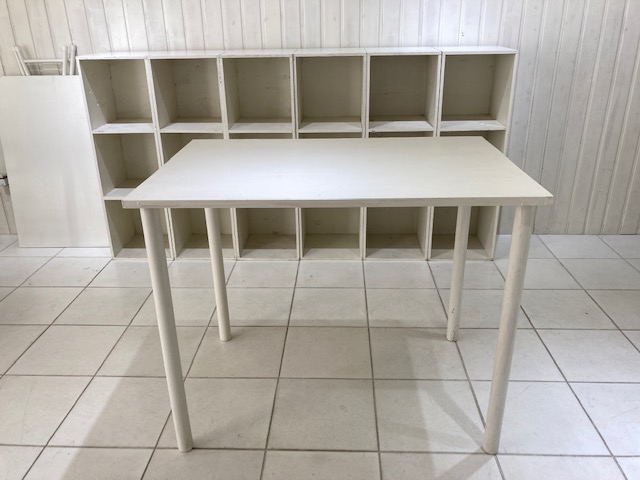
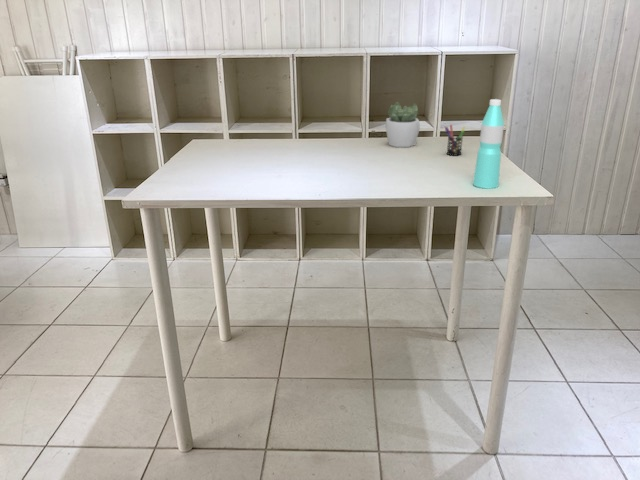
+ water bottle [472,98,505,190]
+ pen holder [444,124,466,157]
+ succulent plant [384,101,421,148]
